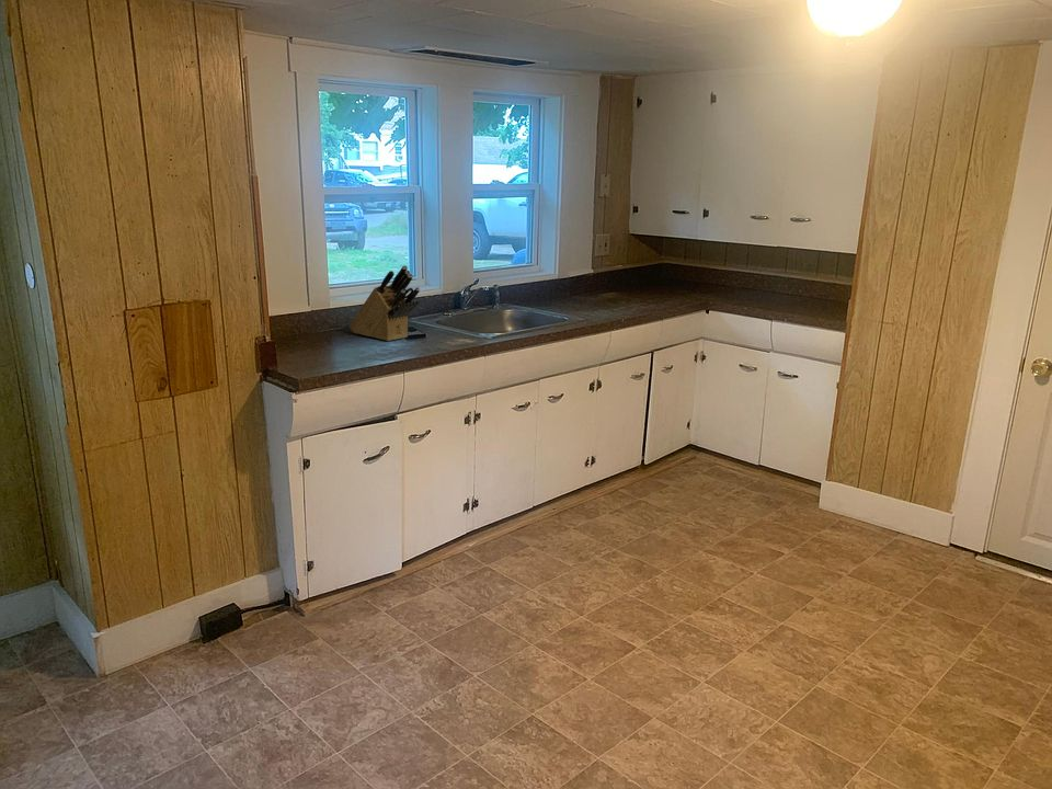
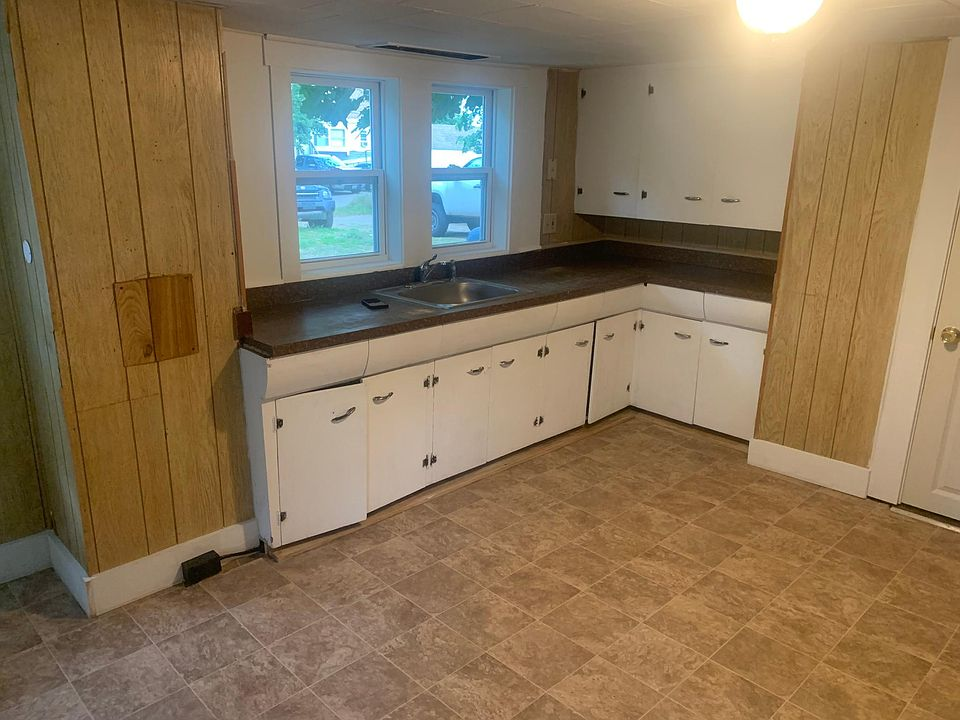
- knife block [348,264,421,342]
